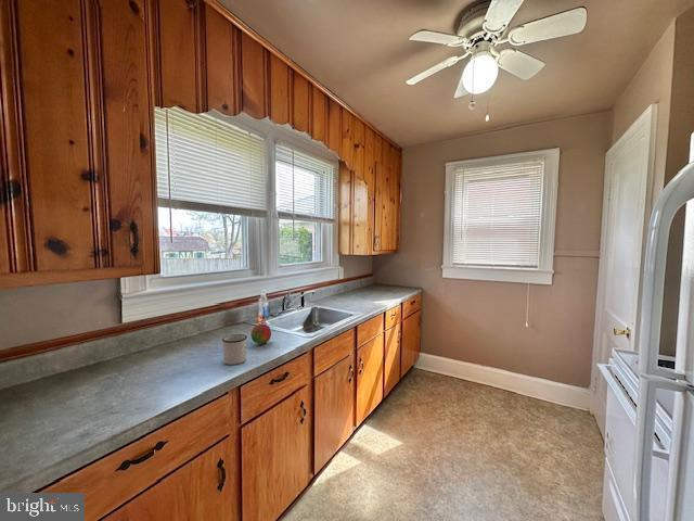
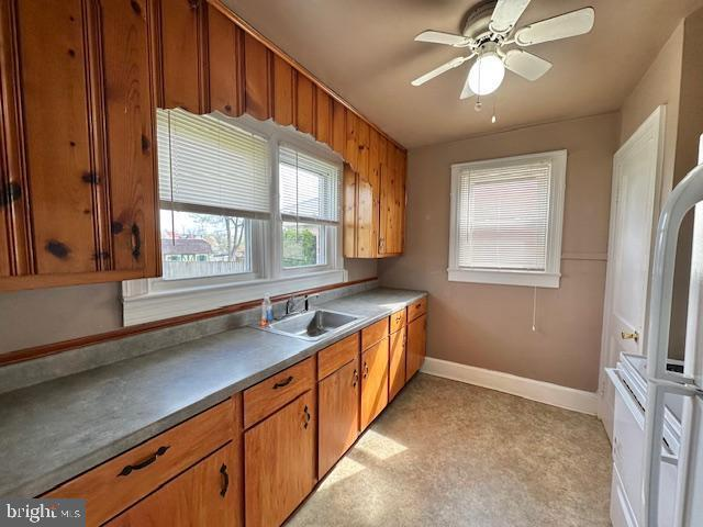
- mug [221,333,248,366]
- fruit [249,322,272,345]
